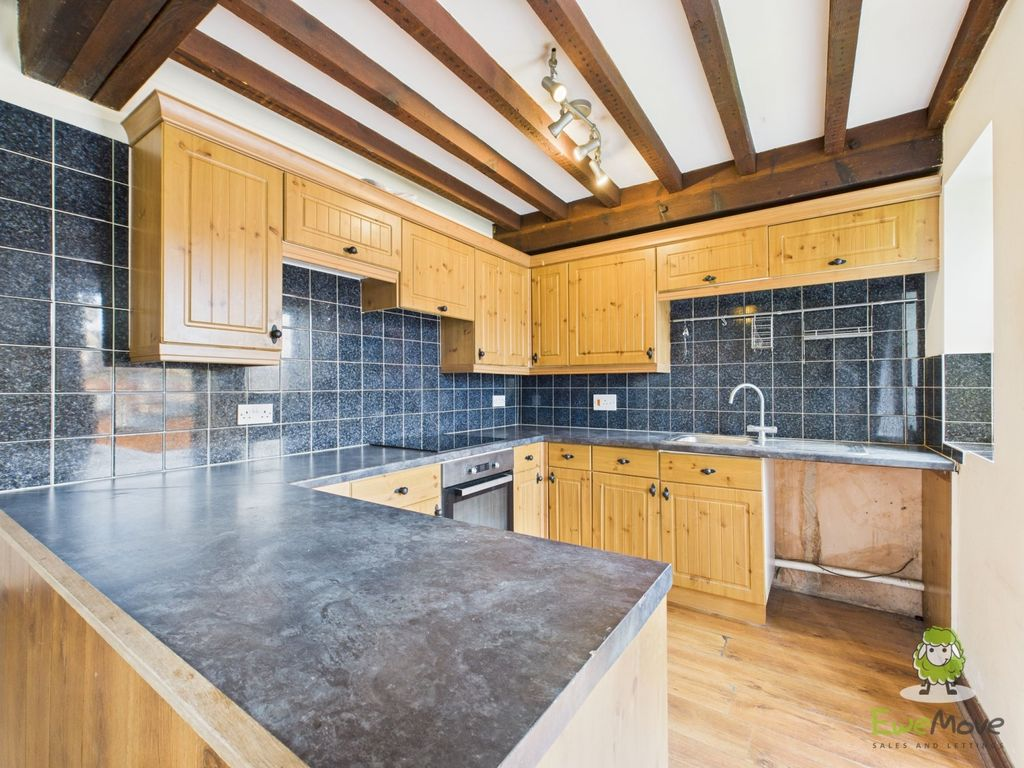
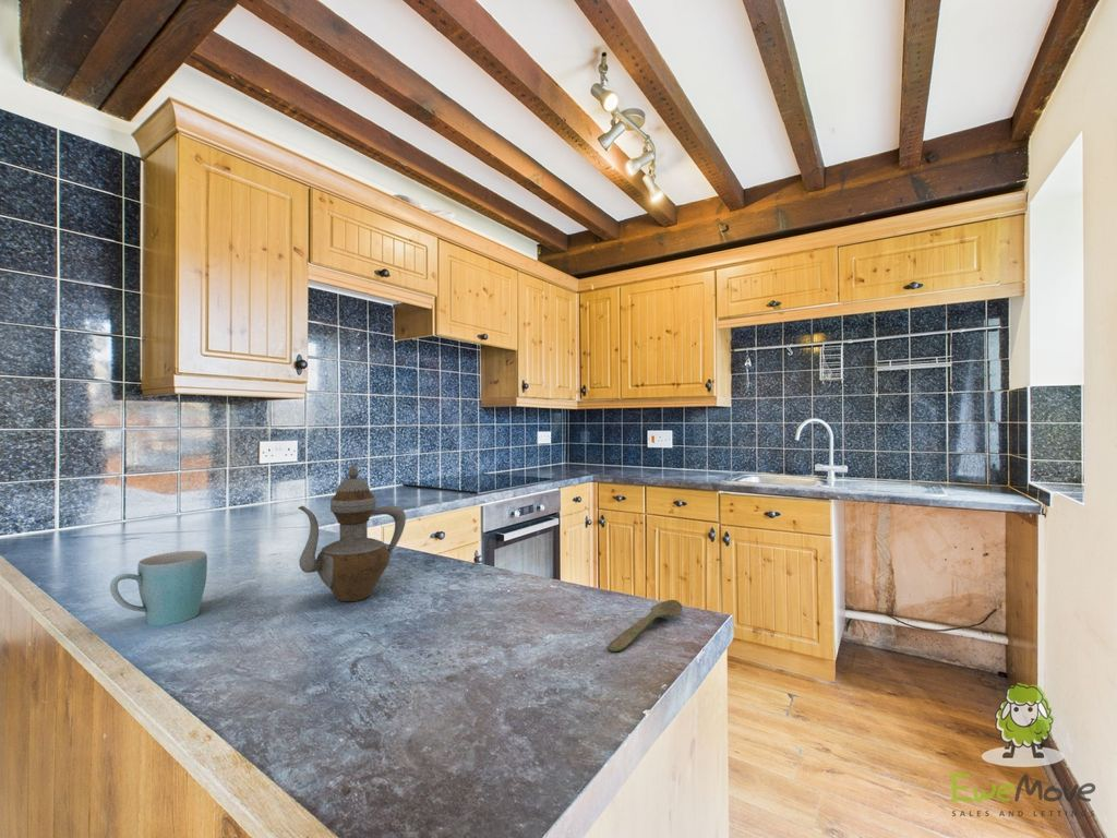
+ mug [109,550,208,626]
+ spoon [608,599,684,653]
+ teapot [297,463,407,602]
